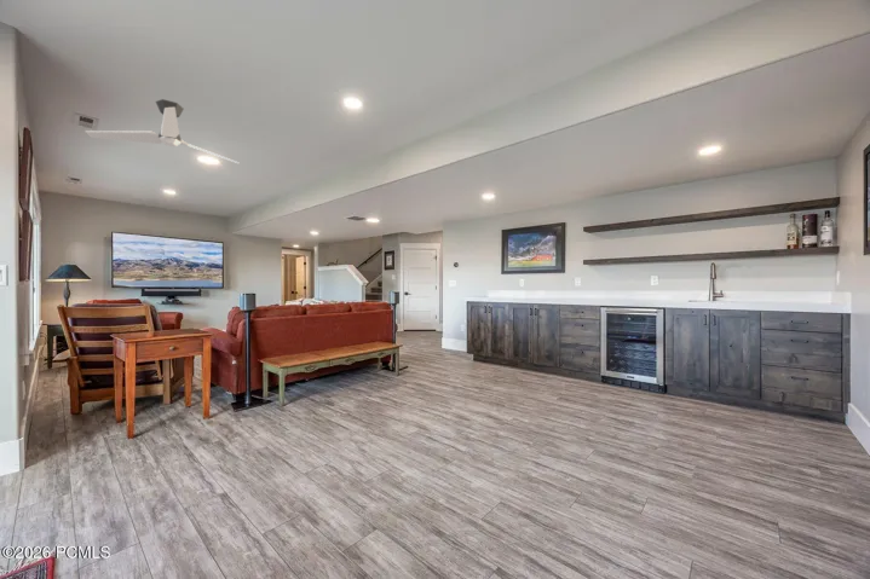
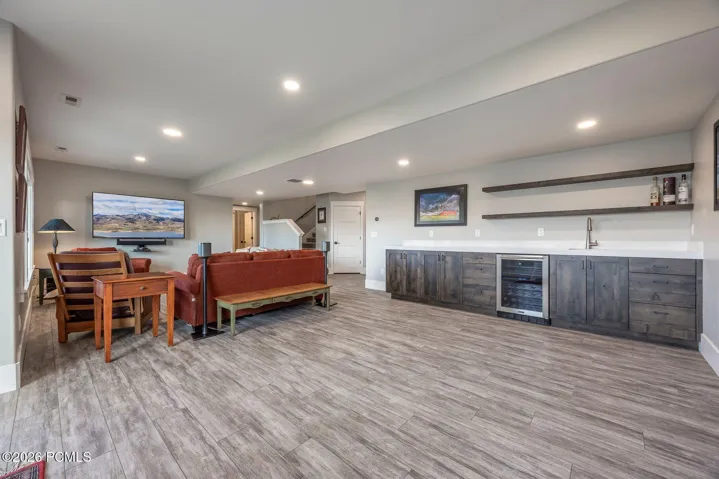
- ceiling fan [83,98,240,164]
